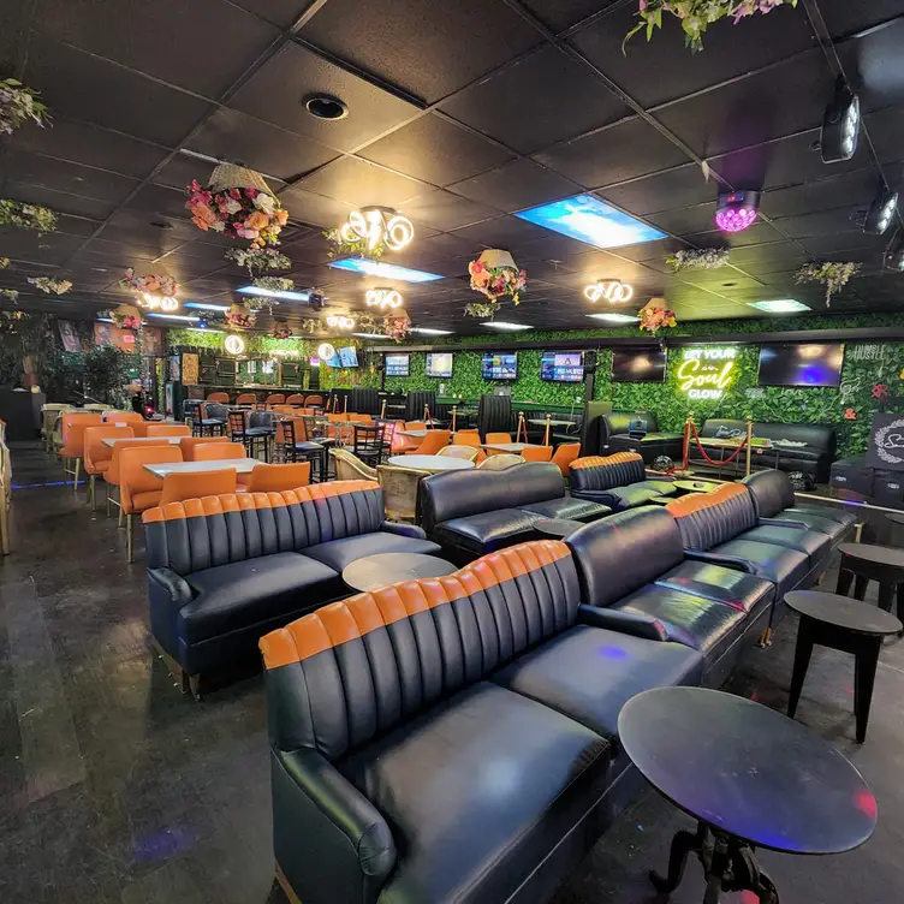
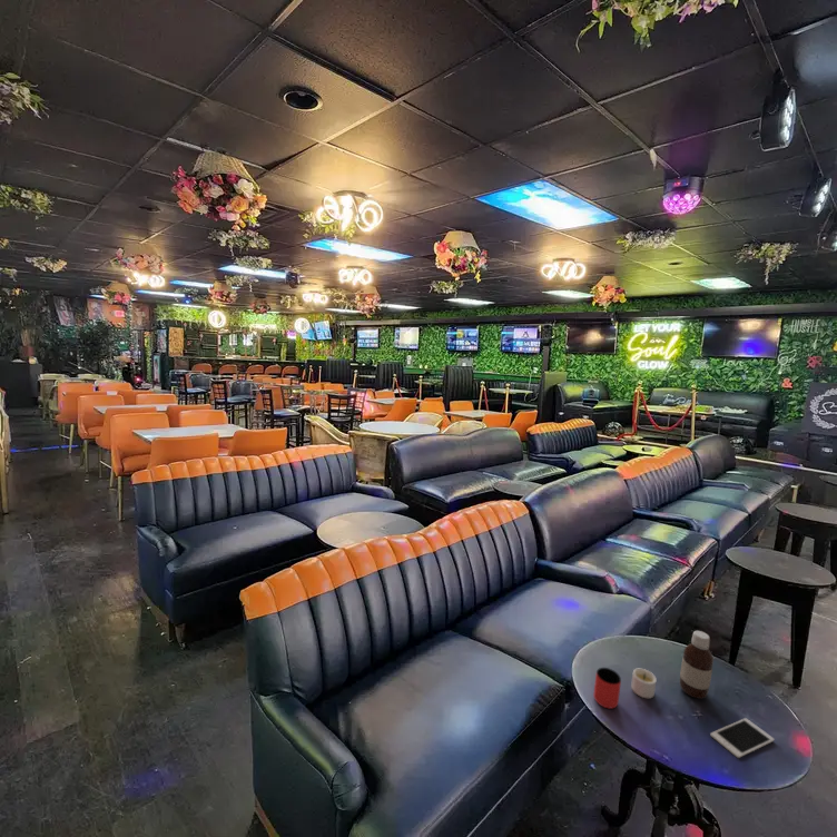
+ cell phone [709,717,776,759]
+ cup [593,667,622,709]
+ bottle [679,630,715,700]
+ candle [630,668,658,699]
